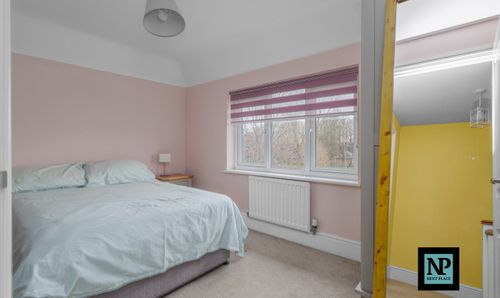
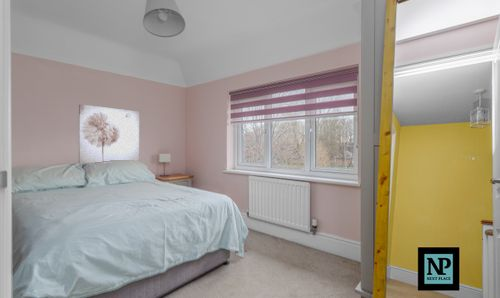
+ wall art [78,104,140,164]
